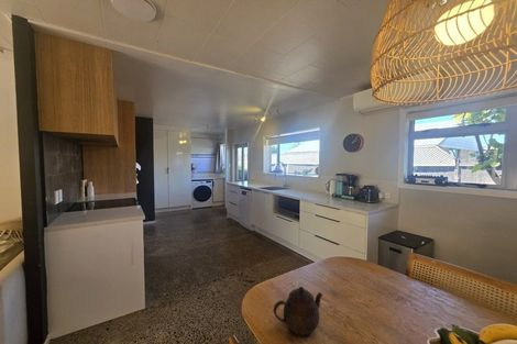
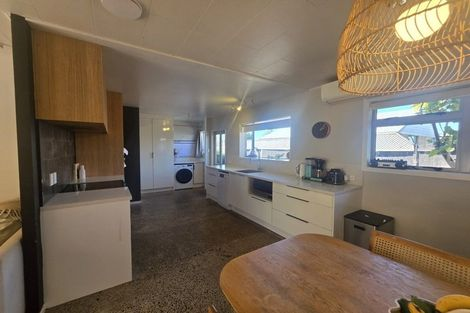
- teapot [273,286,323,337]
